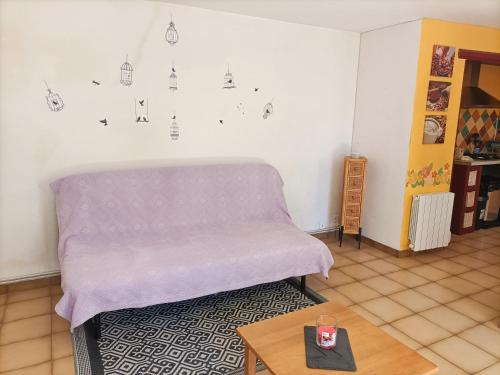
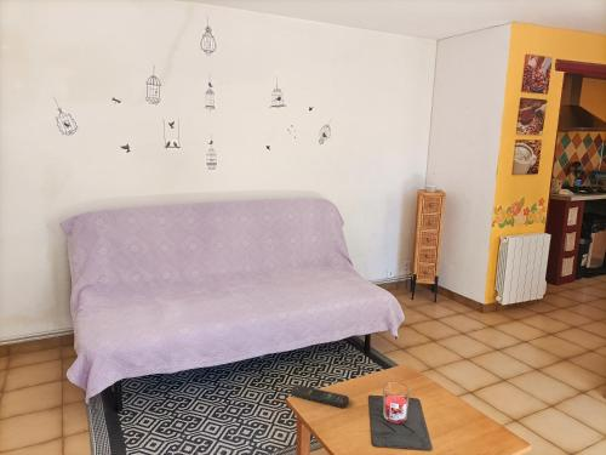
+ remote control [290,383,350,409]
